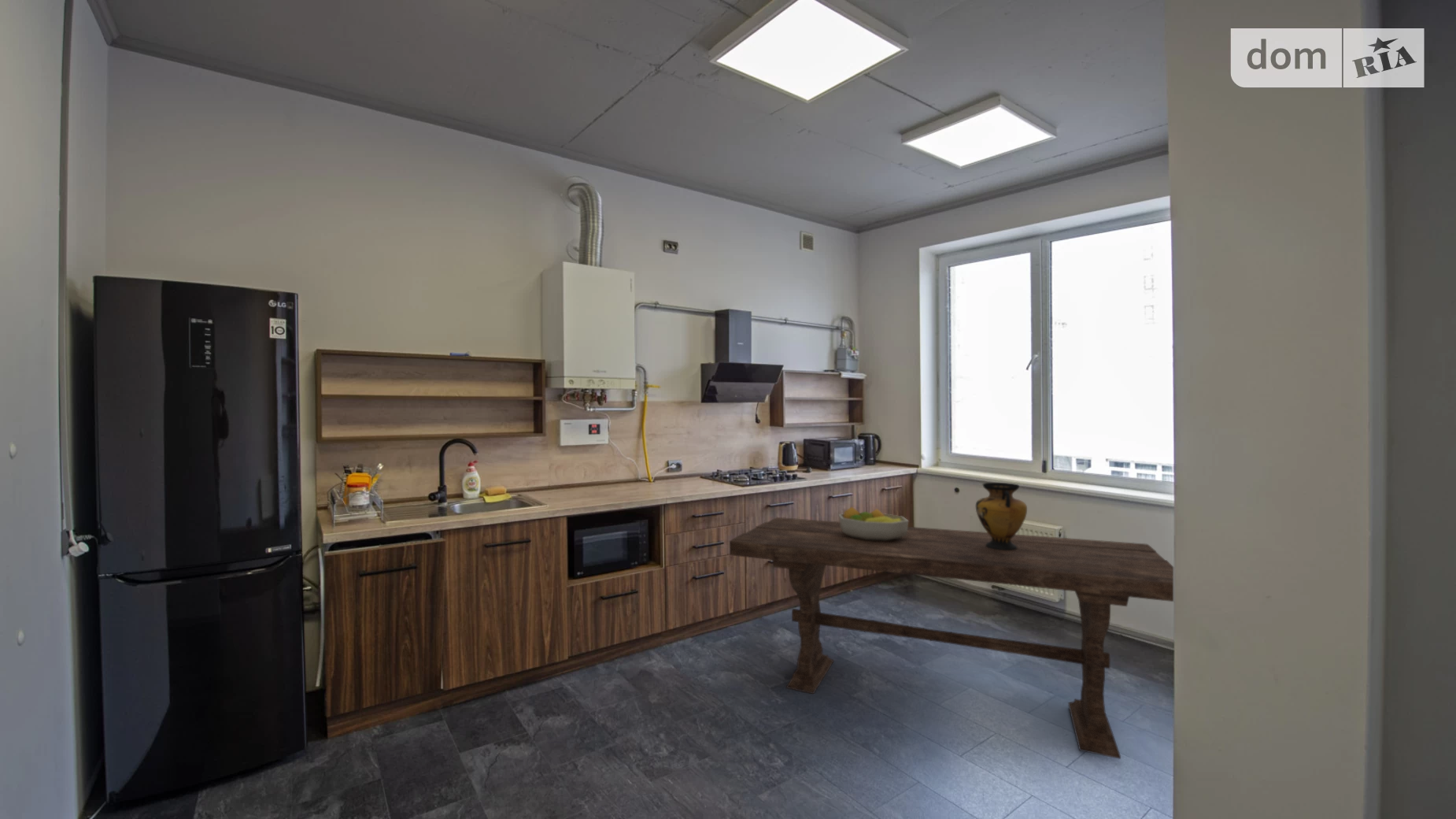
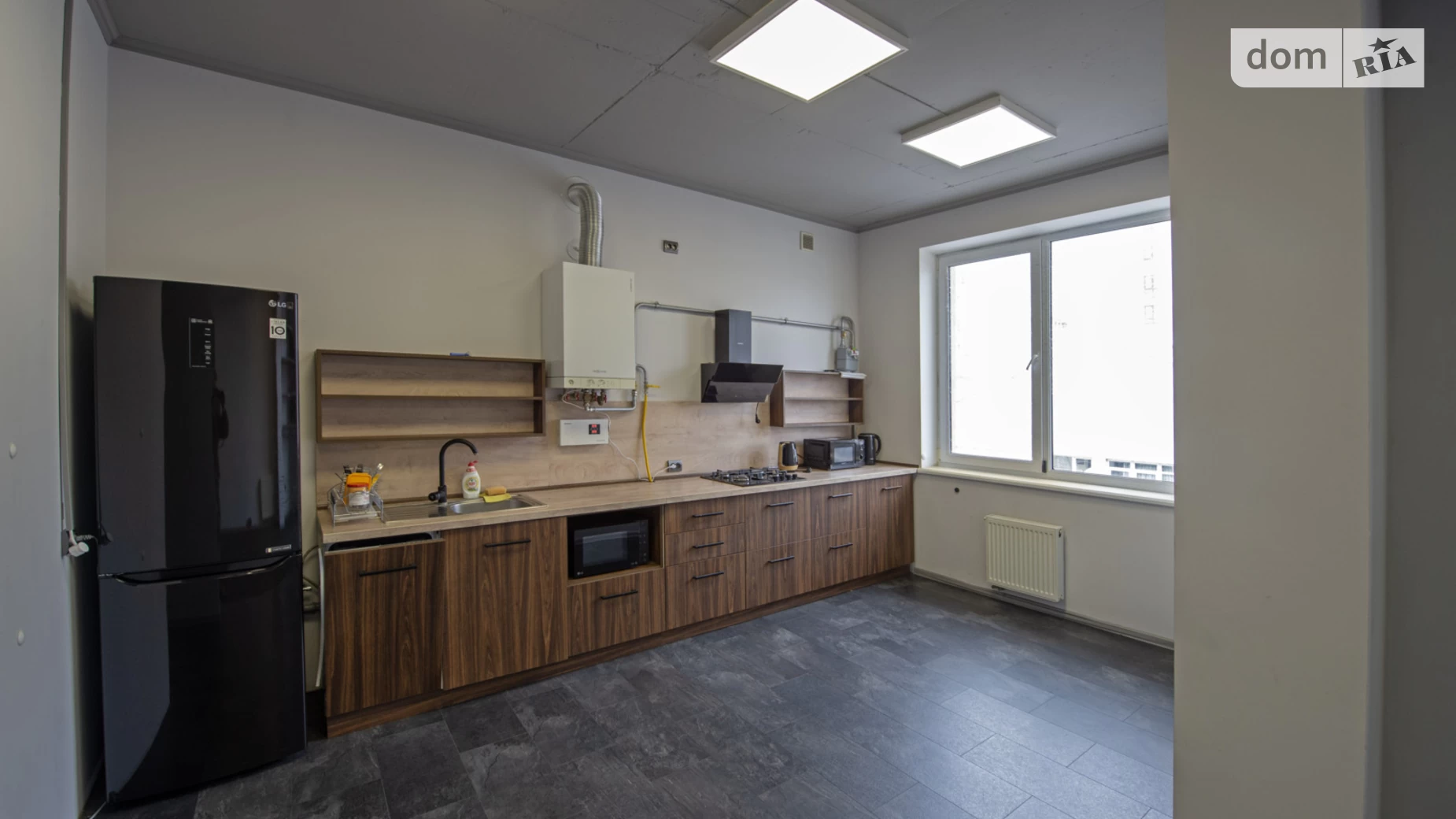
- vase [975,482,1028,550]
- dining table [729,517,1174,760]
- fruit bowl [838,506,910,541]
